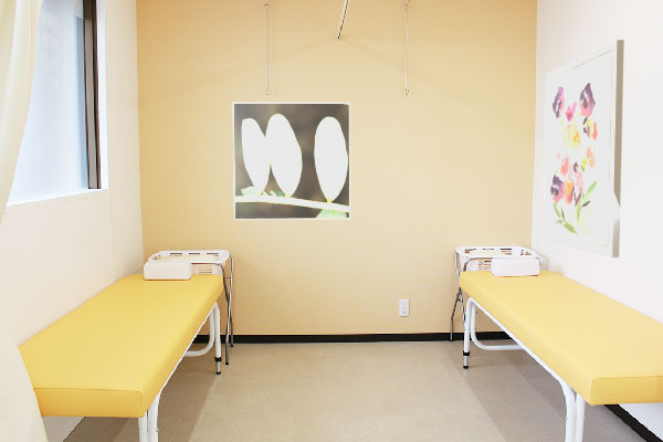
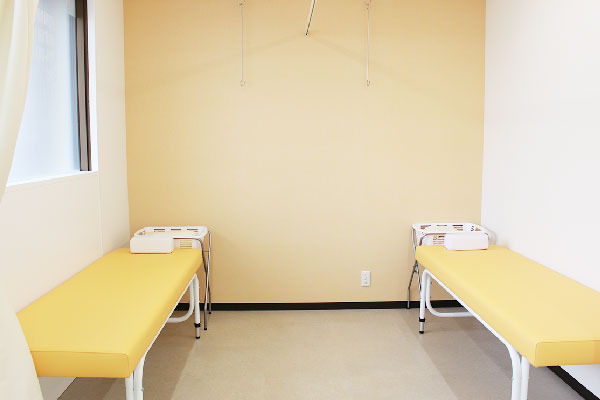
- wall art [543,39,625,259]
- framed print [232,102,351,221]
